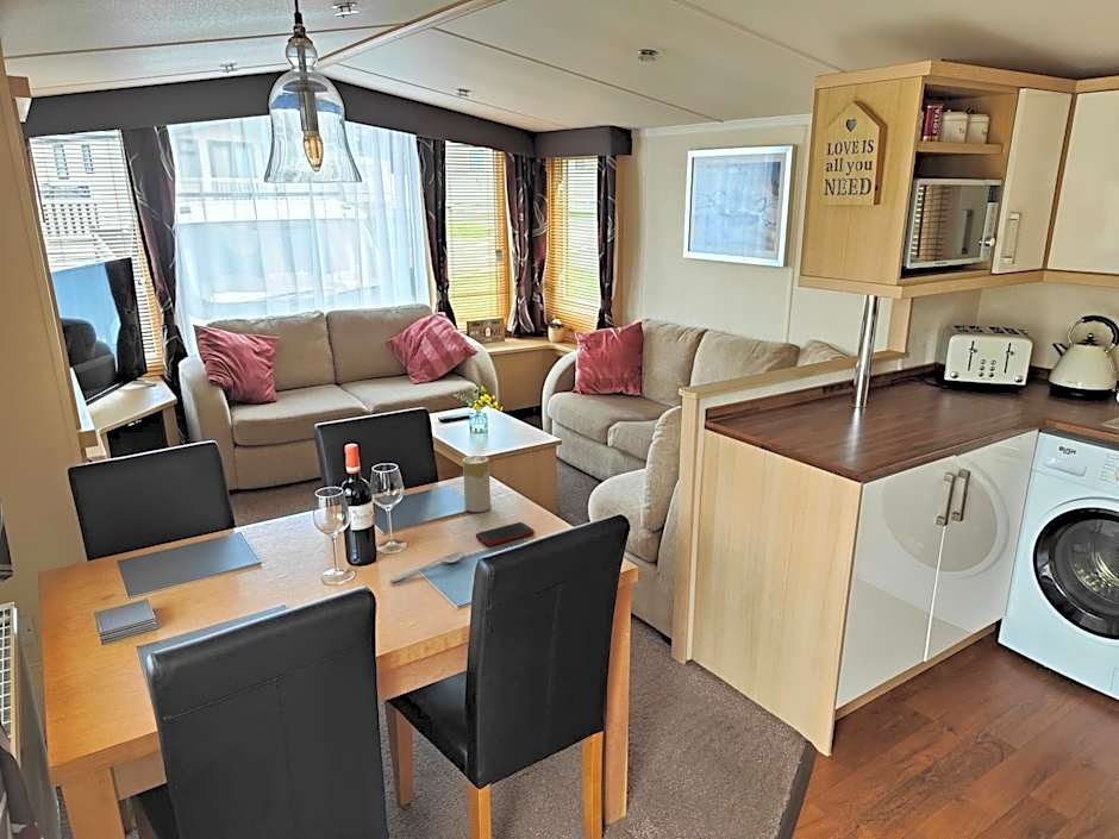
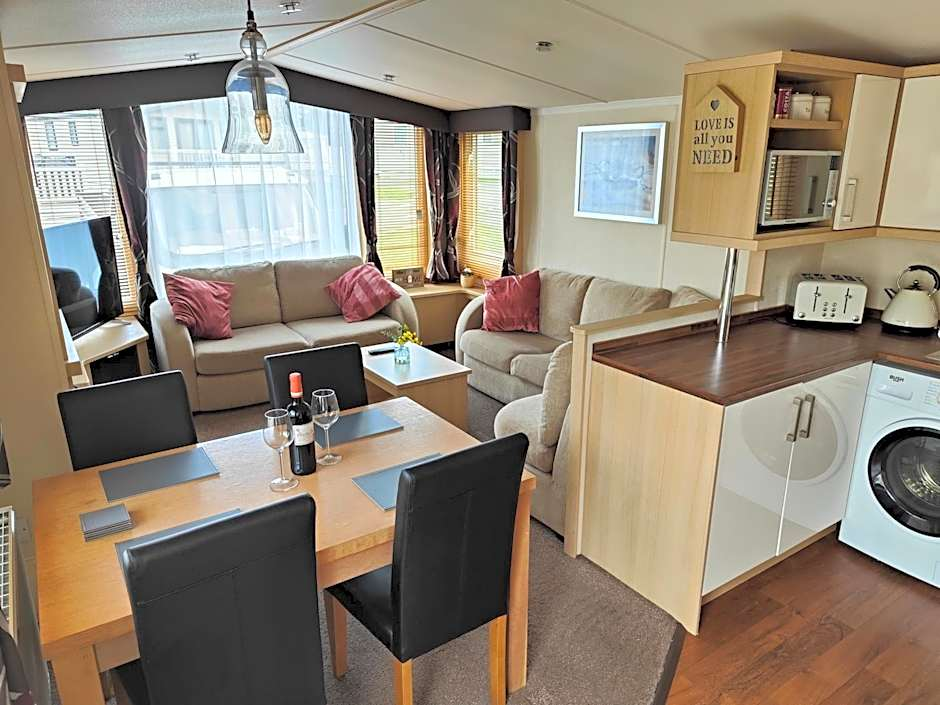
- candle [462,455,492,513]
- cell phone [475,521,536,547]
- spoon [389,551,465,583]
